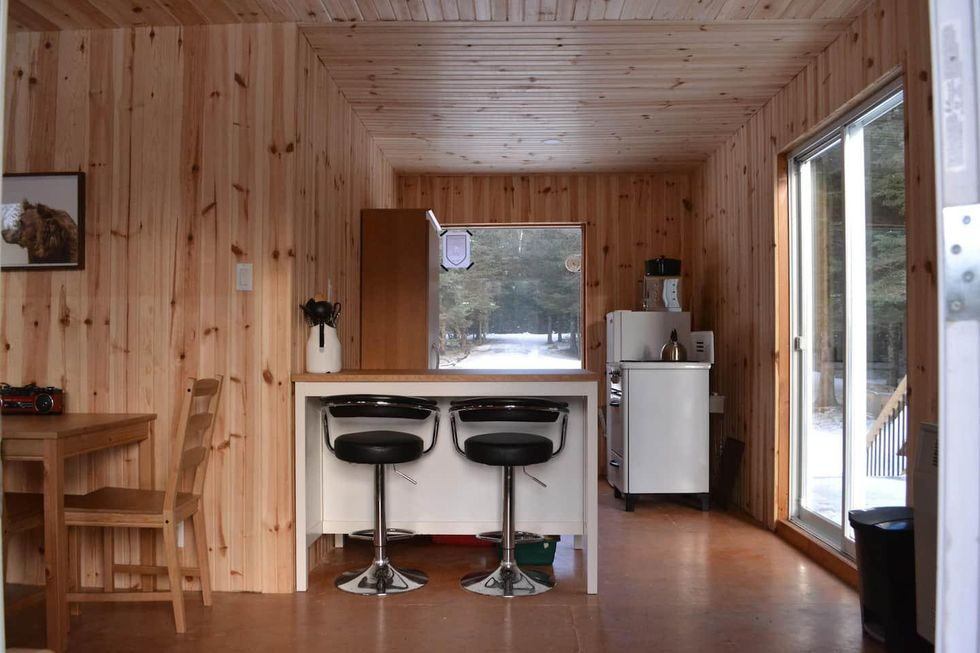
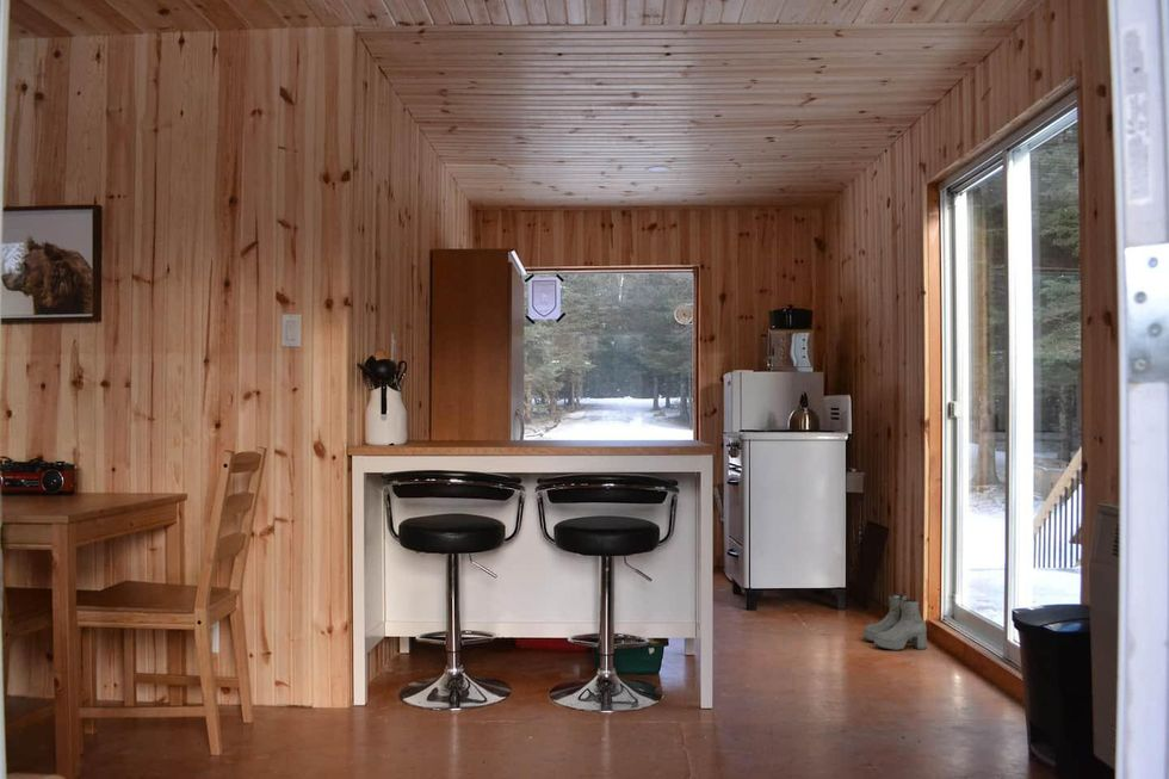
+ boots [862,593,928,651]
